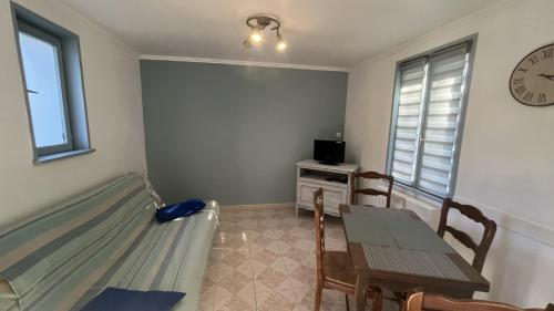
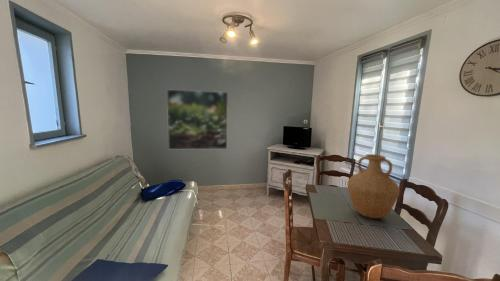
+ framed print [166,89,229,150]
+ vase [347,153,401,219]
